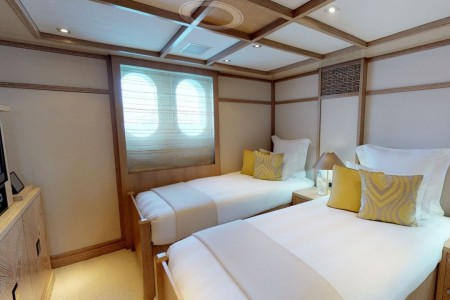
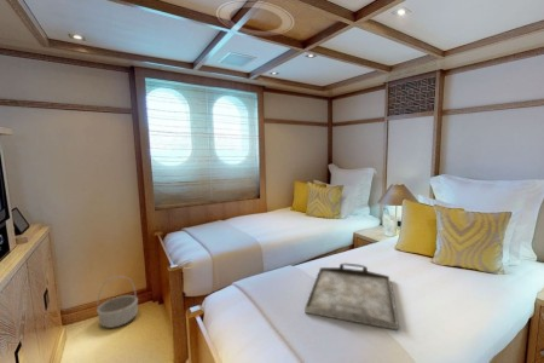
+ basket [96,275,139,329]
+ serving tray [303,261,399,332]
